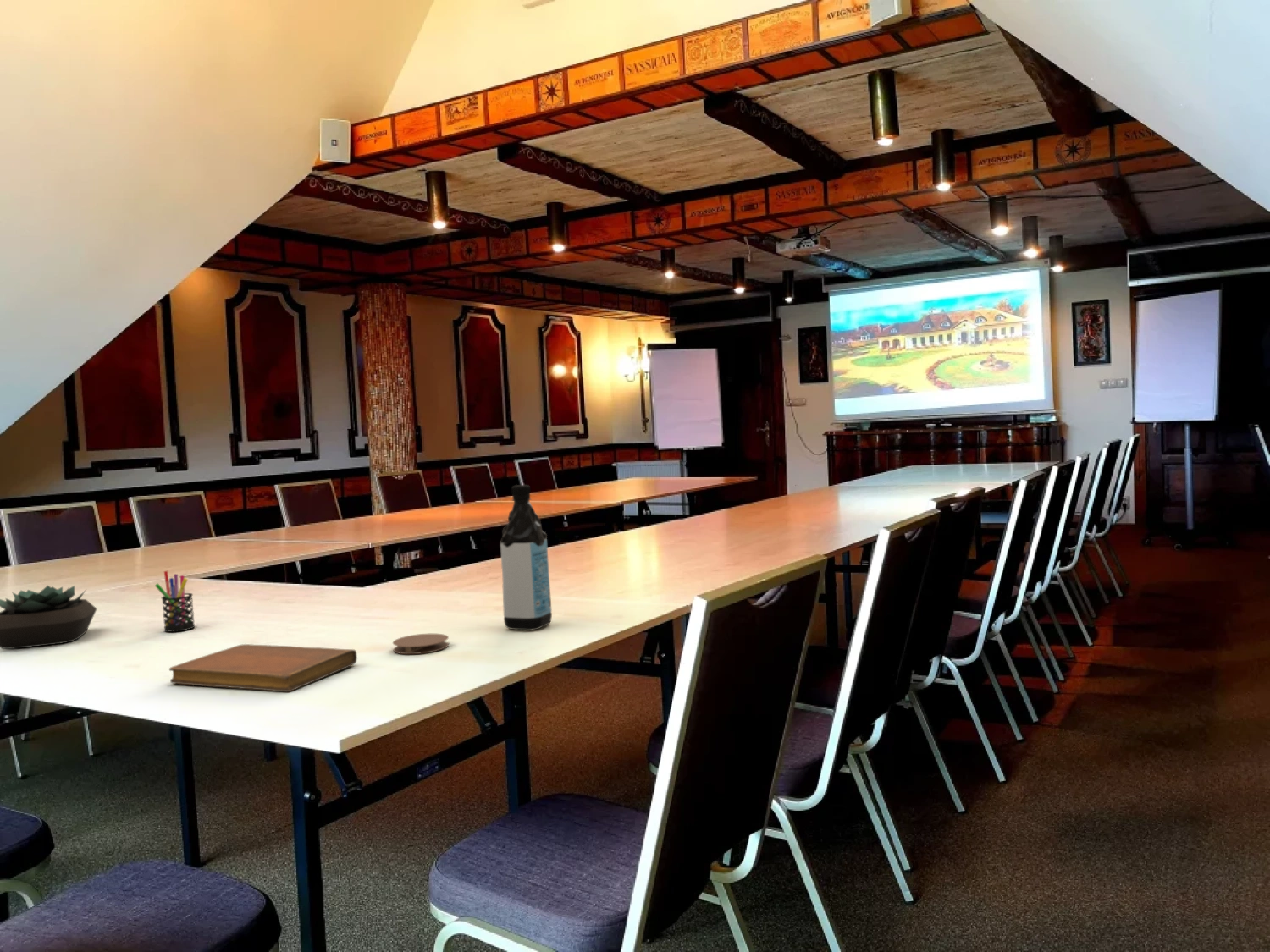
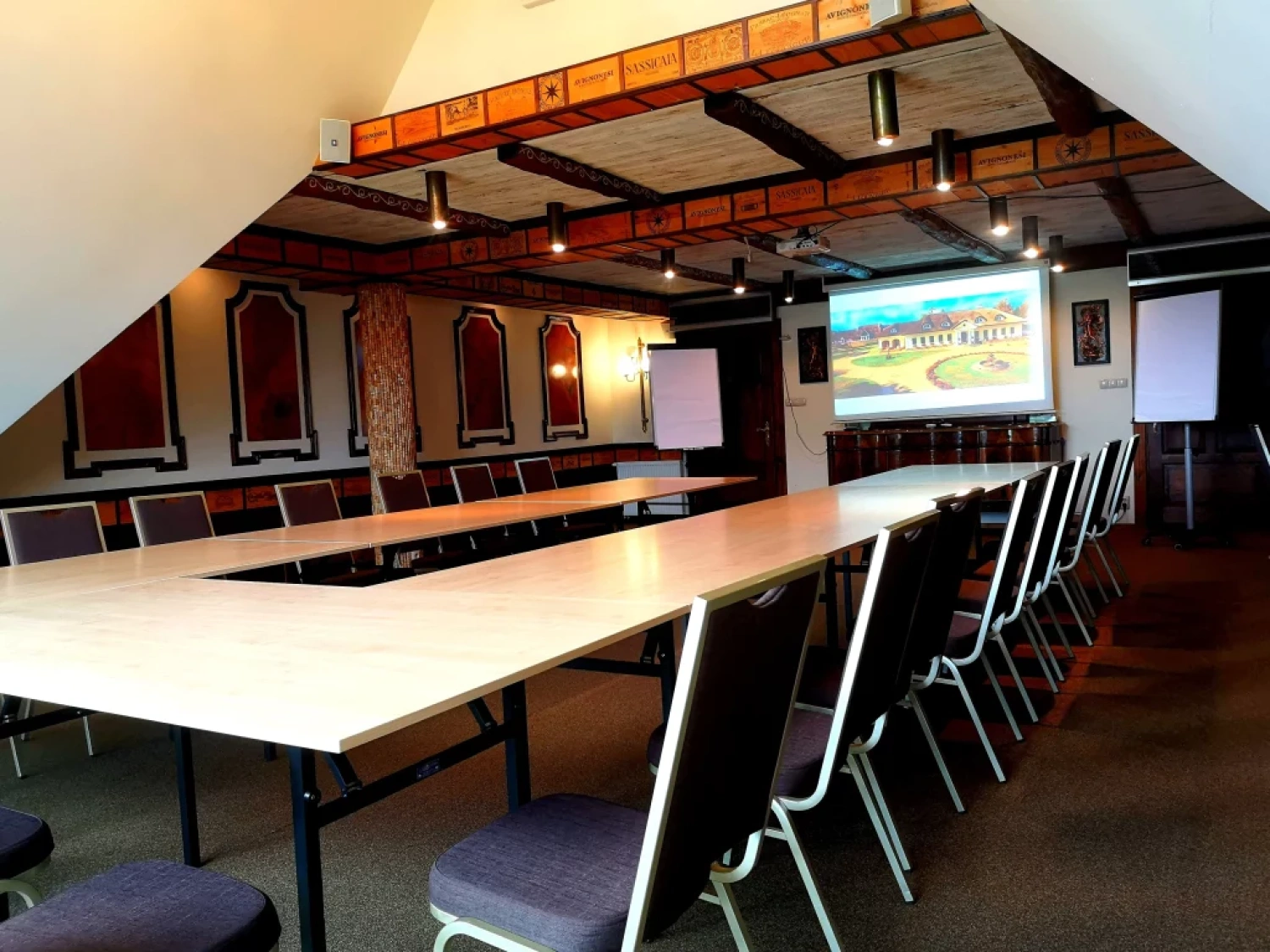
- succulent plant [0,585,97,650]
- water bottle [500,484,553,631]
- pen holder [154,570,196,633]
- coaster [392,633,450,655]
- notebook [168,643,358,692]
